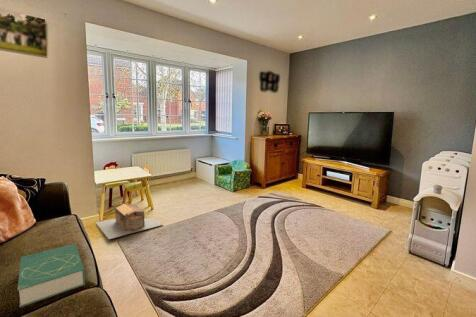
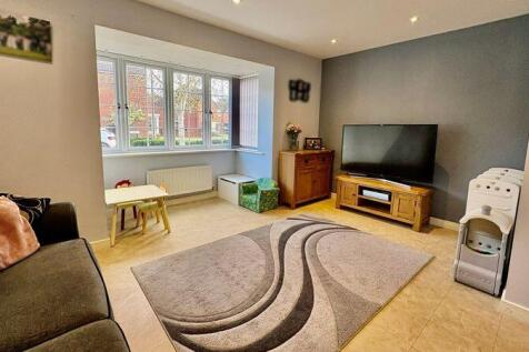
- architectural model [95,203,165,240]
- book [17,243,86,308]
